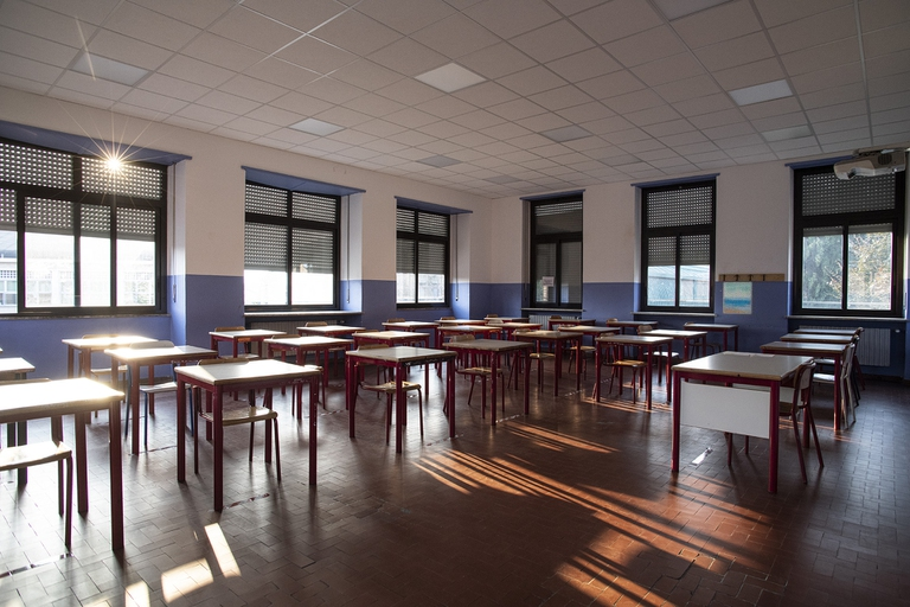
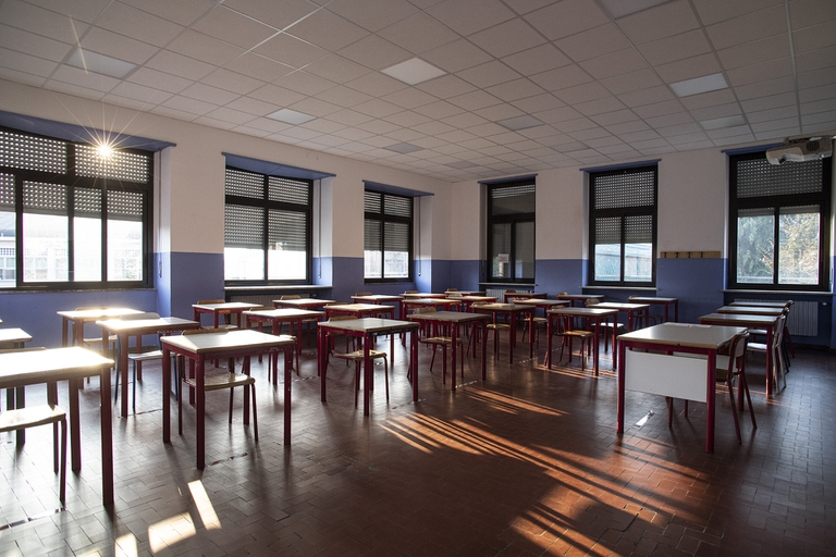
- wall art [722,281,754,315]
